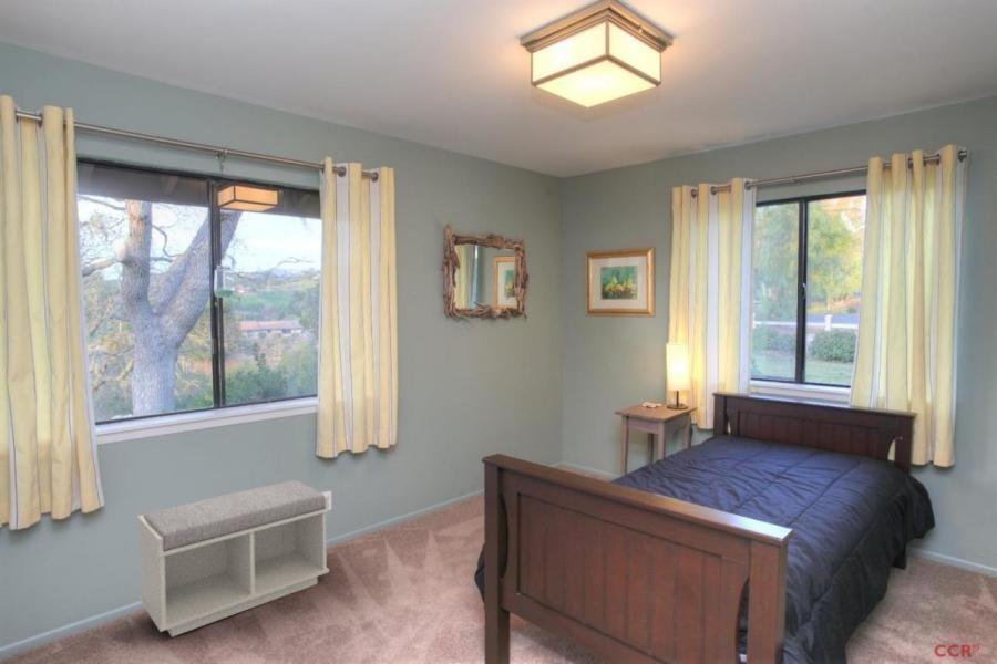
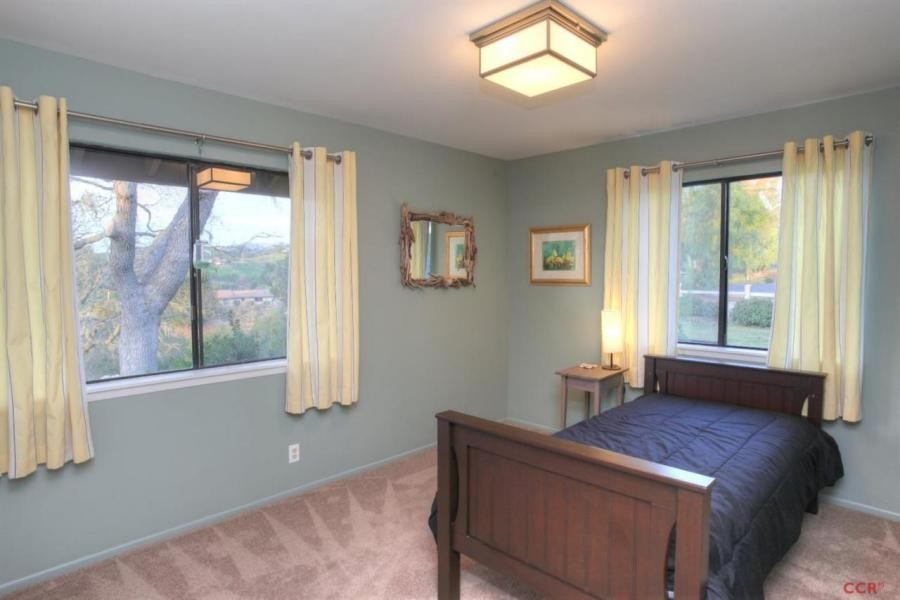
- bench [136,479,330,637]
